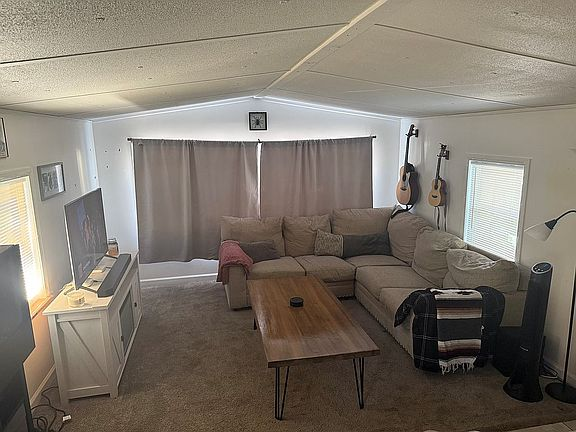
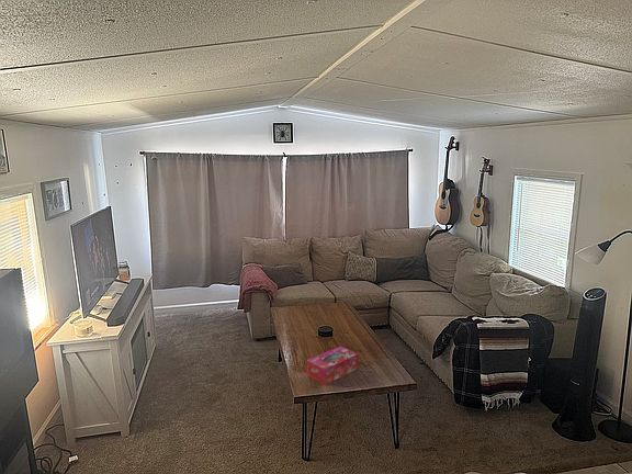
+ tissue box [306,345,360,386]
